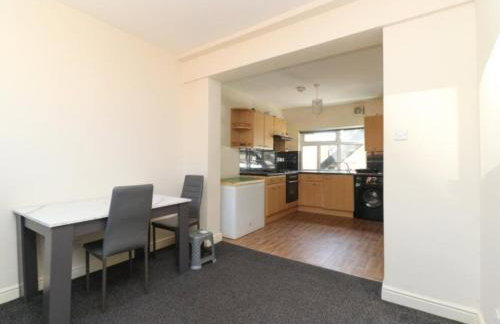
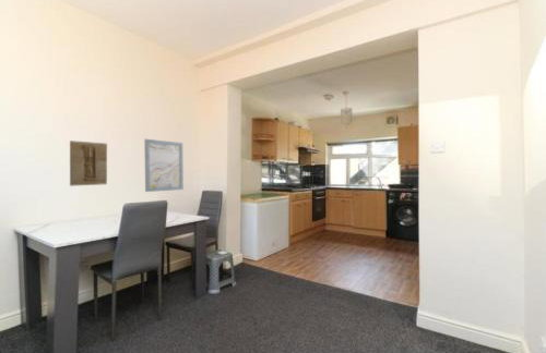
+ wall art [144,138,185,193]
+ wall panel [69,139,108,187]
